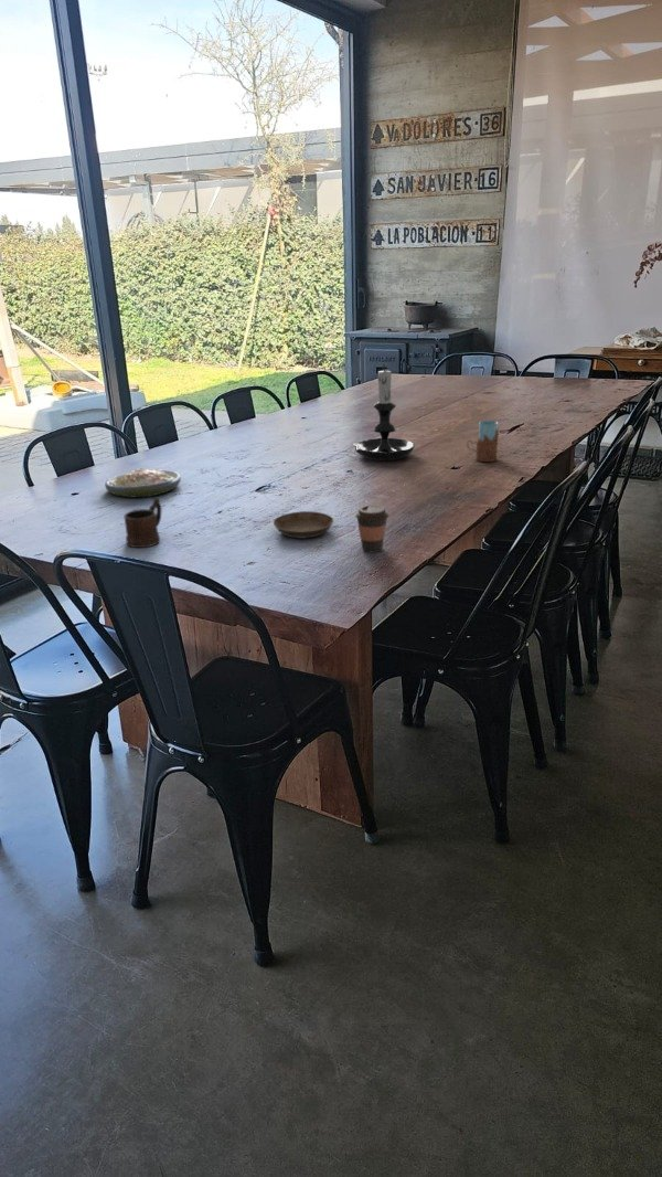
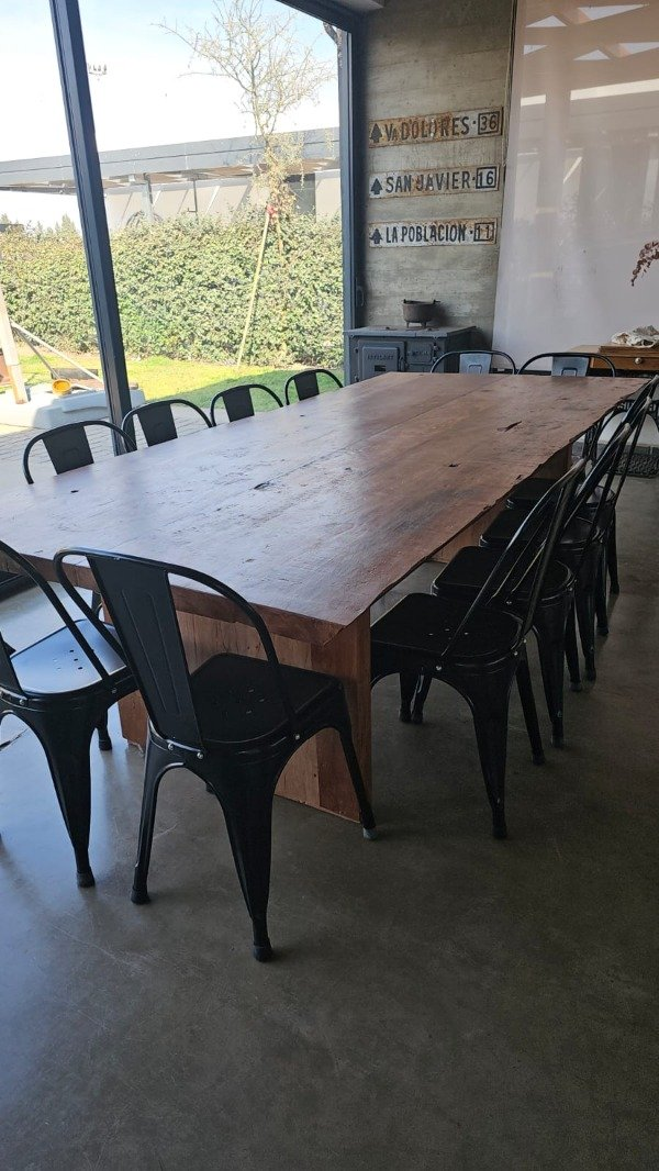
- soup [104,467,182,498]
- drinking glass [466,420,500,463]
- coffee cup [354,503,391,553]
- saucer [273,510,334,539]
- mug [122,497,162,549]
- candle holder [352,363,416,462]
